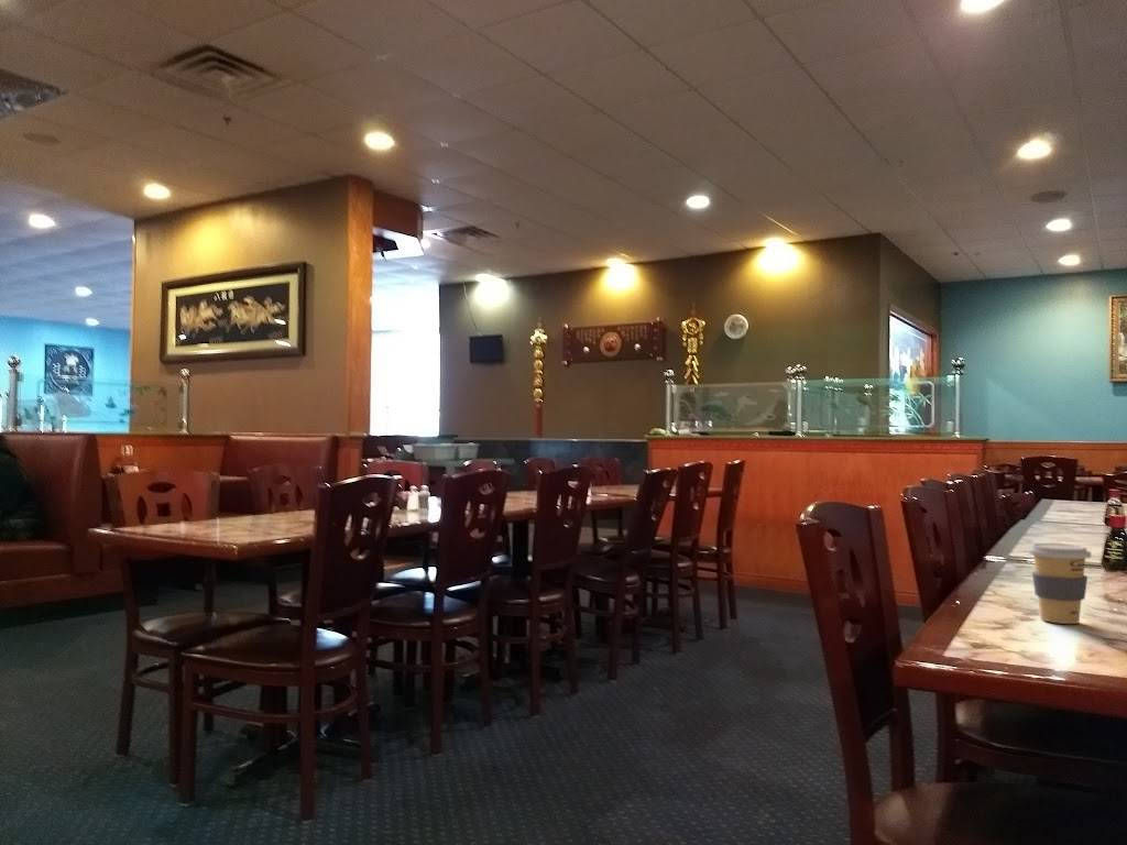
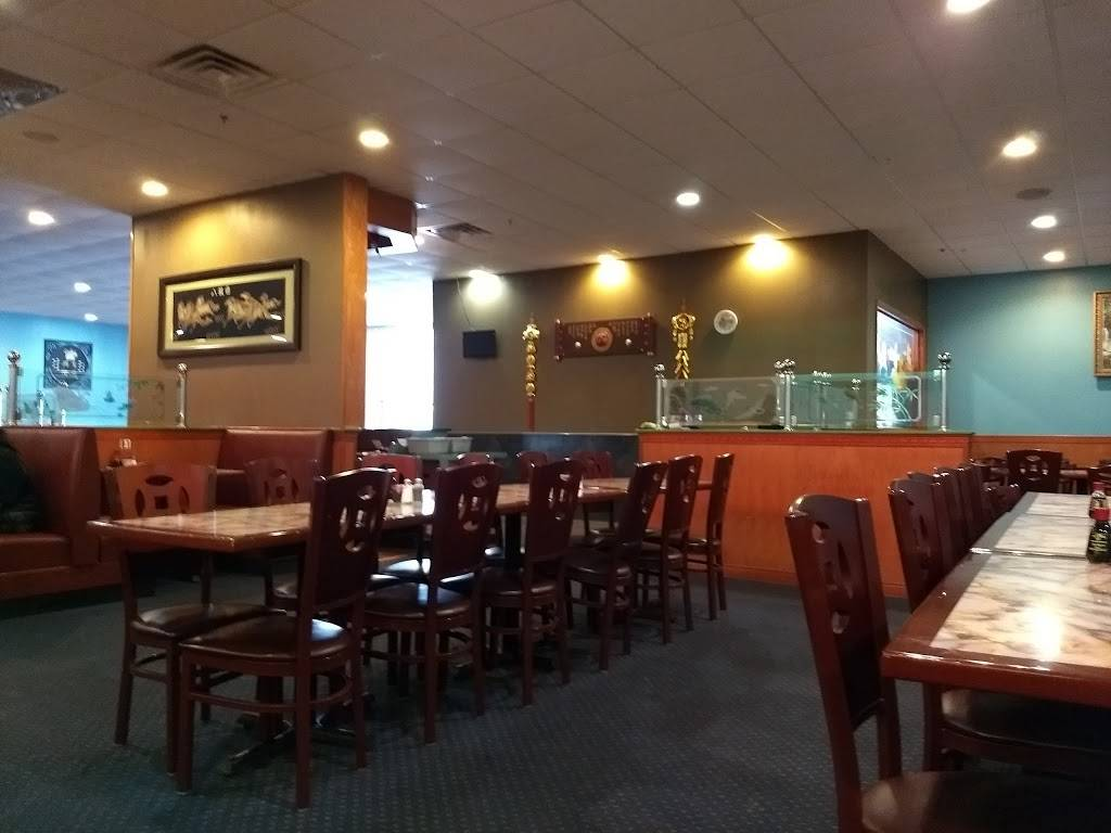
- coffee cup [1027,542,1093,625]
